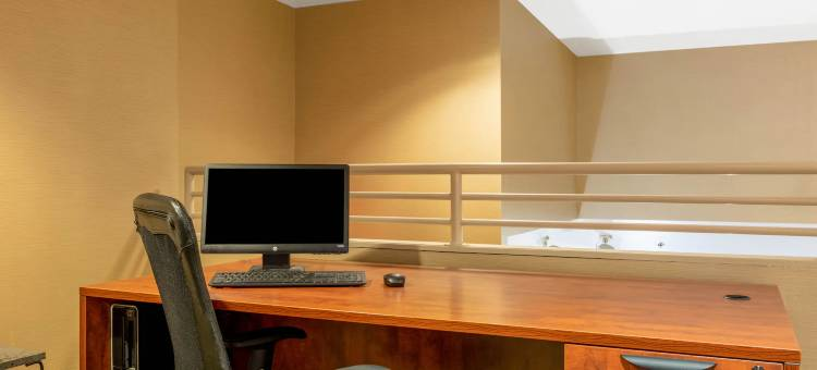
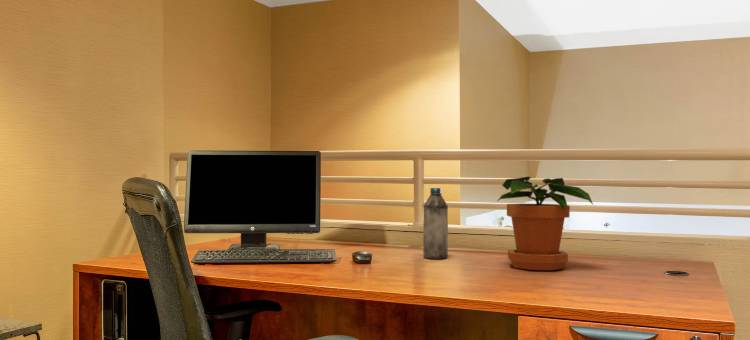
+ water bottle [422,187,449,260]
+ potted plant [497,176,594,271]
